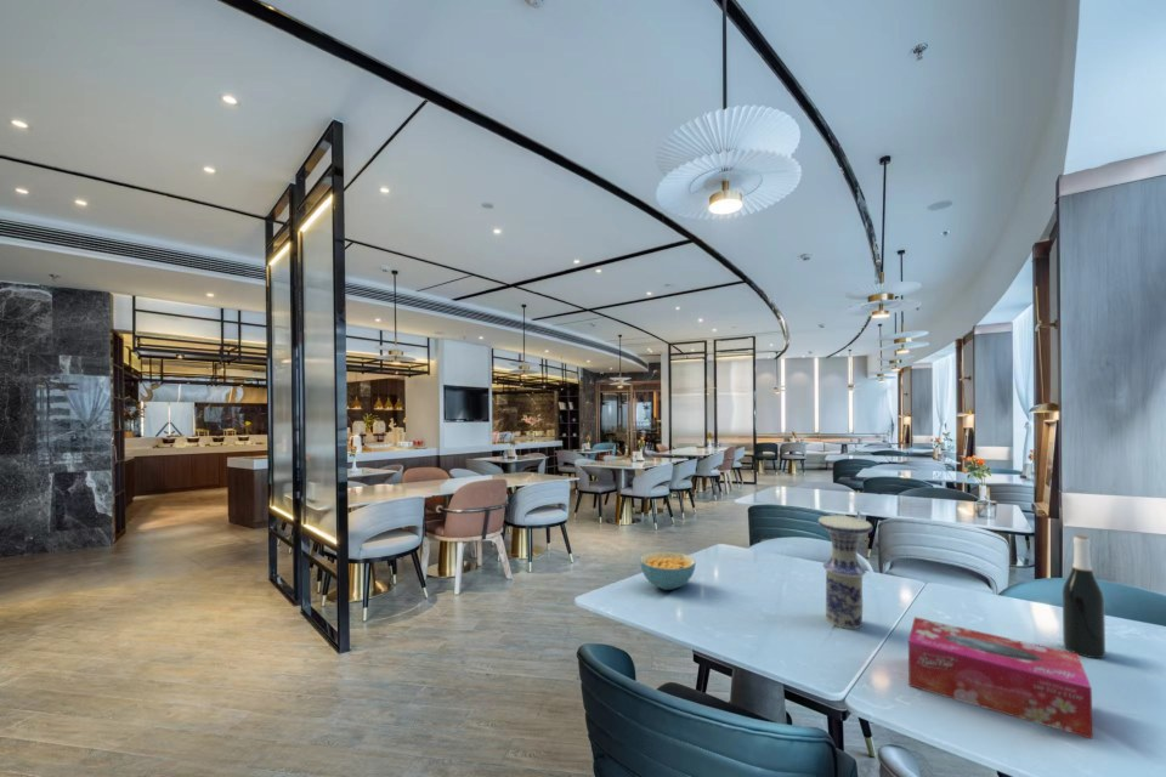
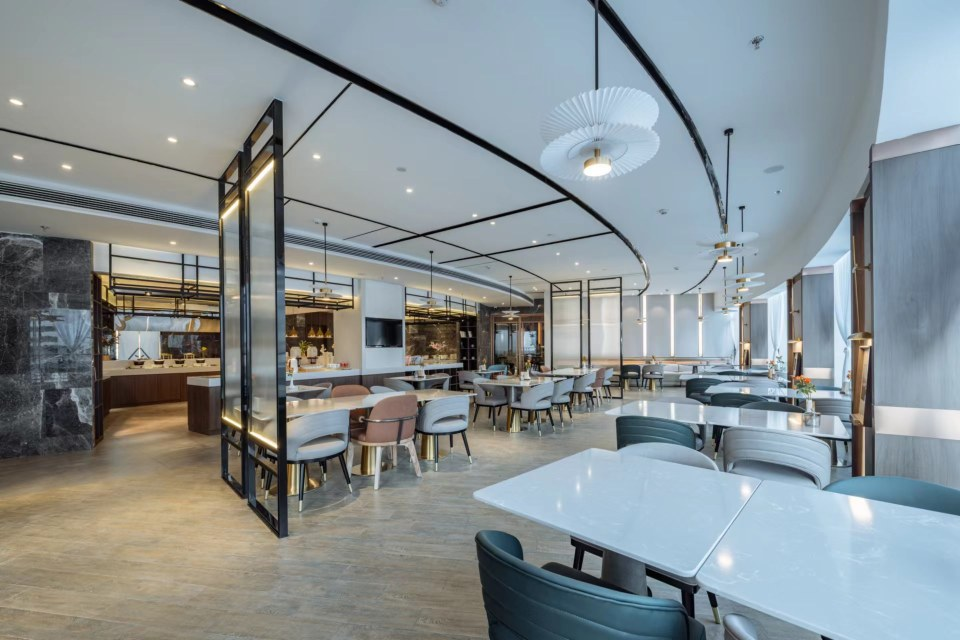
- wine bottle [1062,534,1106,659]
- vase [817,515,873,630]
- cereal bowl [639,550,697,591]
- tissue box [907,616,1094,741]
